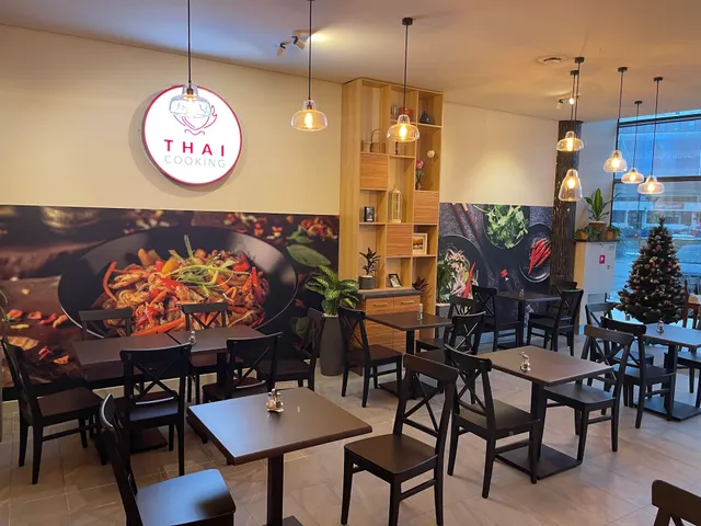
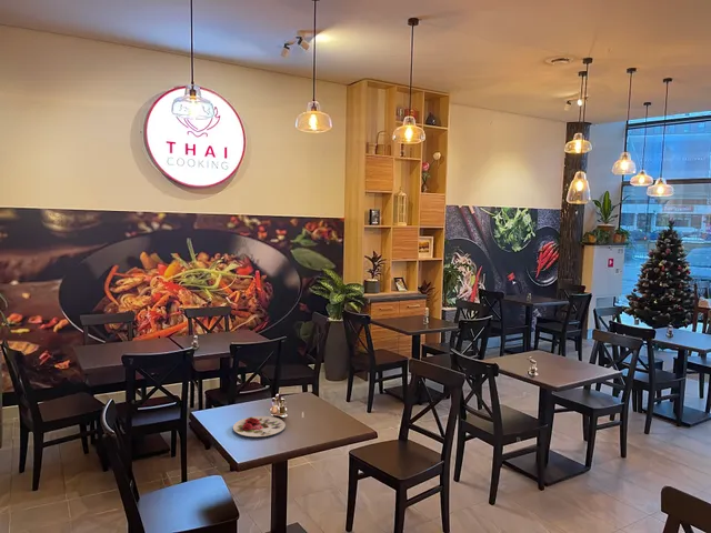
+ plate [232,415,287,438]
